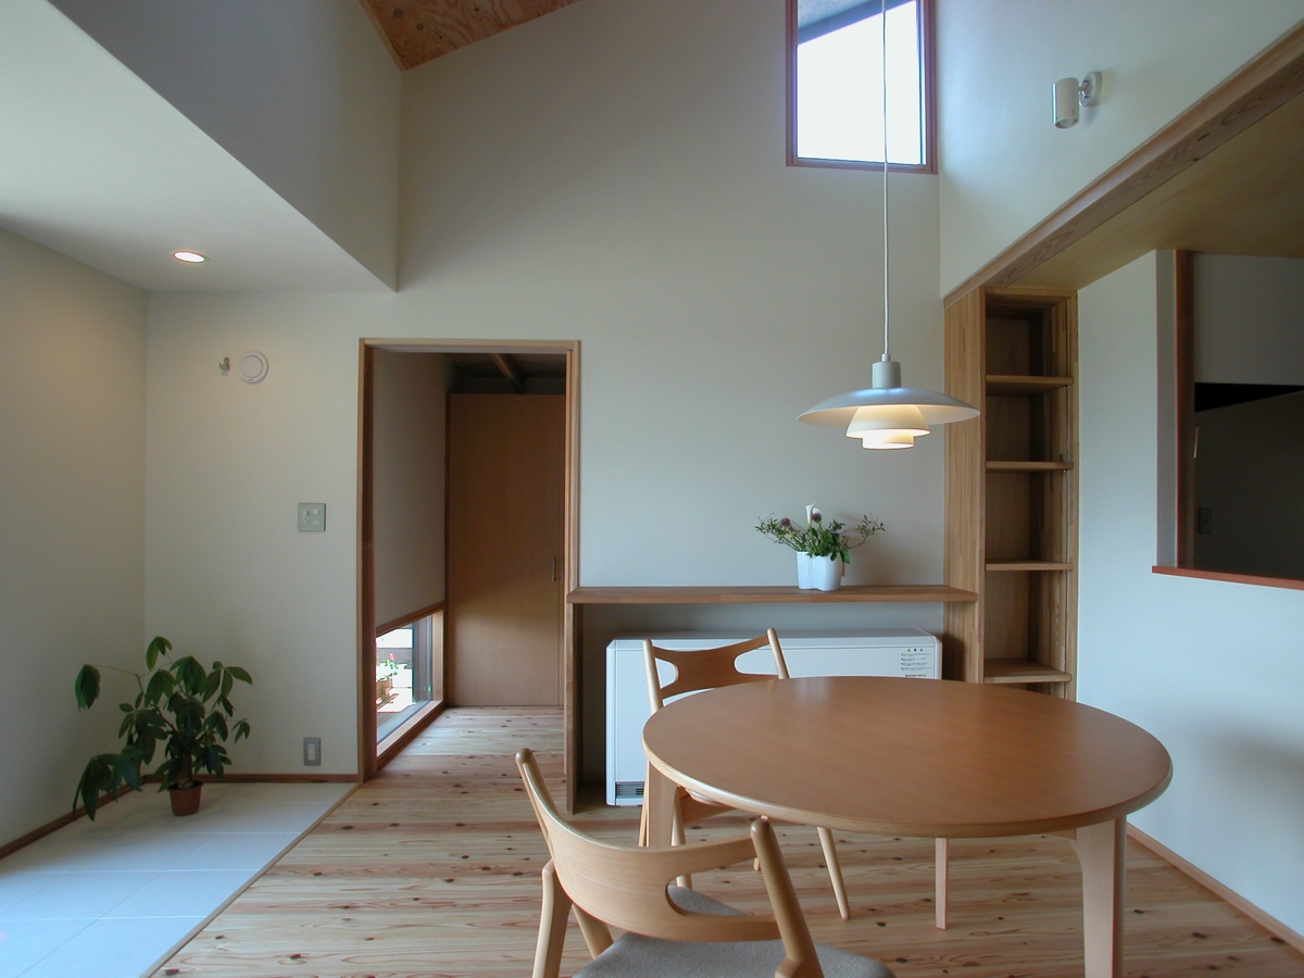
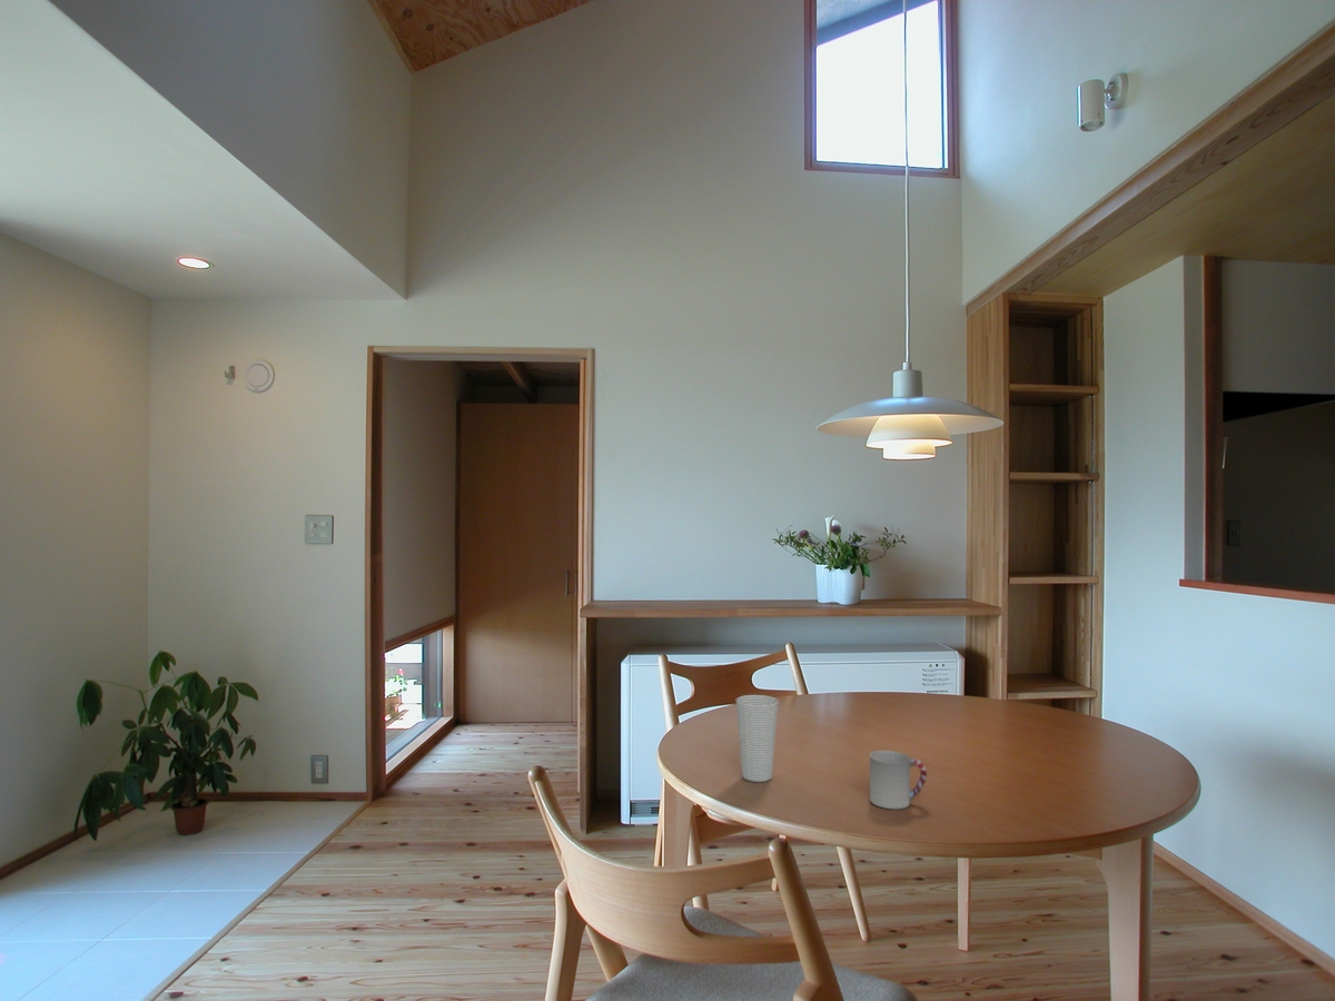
+ cup [735,694,779,783]
+ cup [869,750,928,810]
